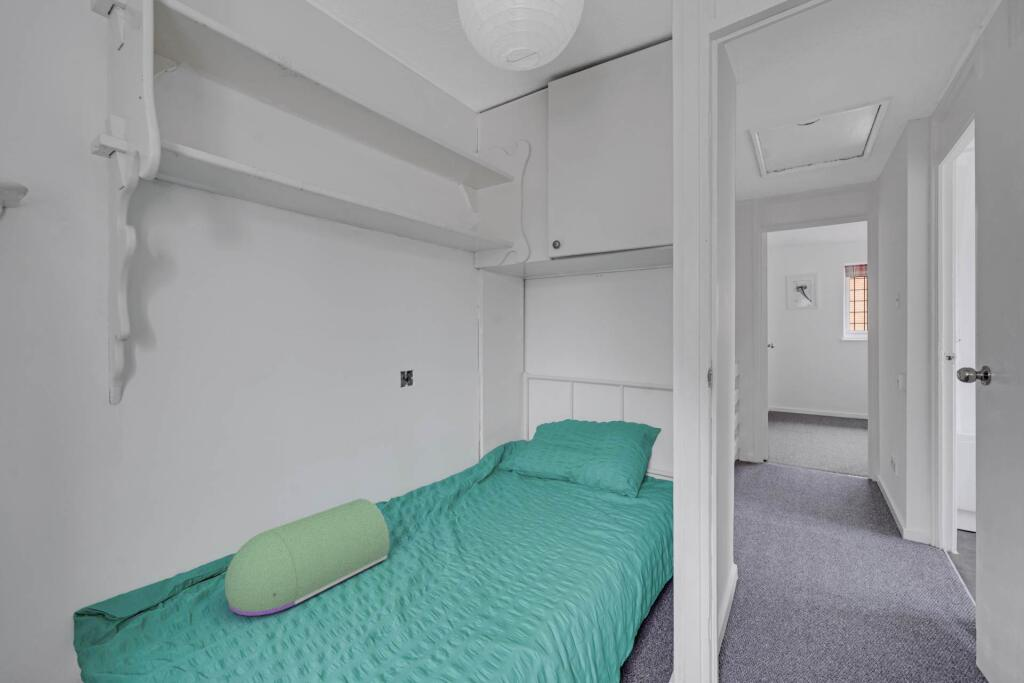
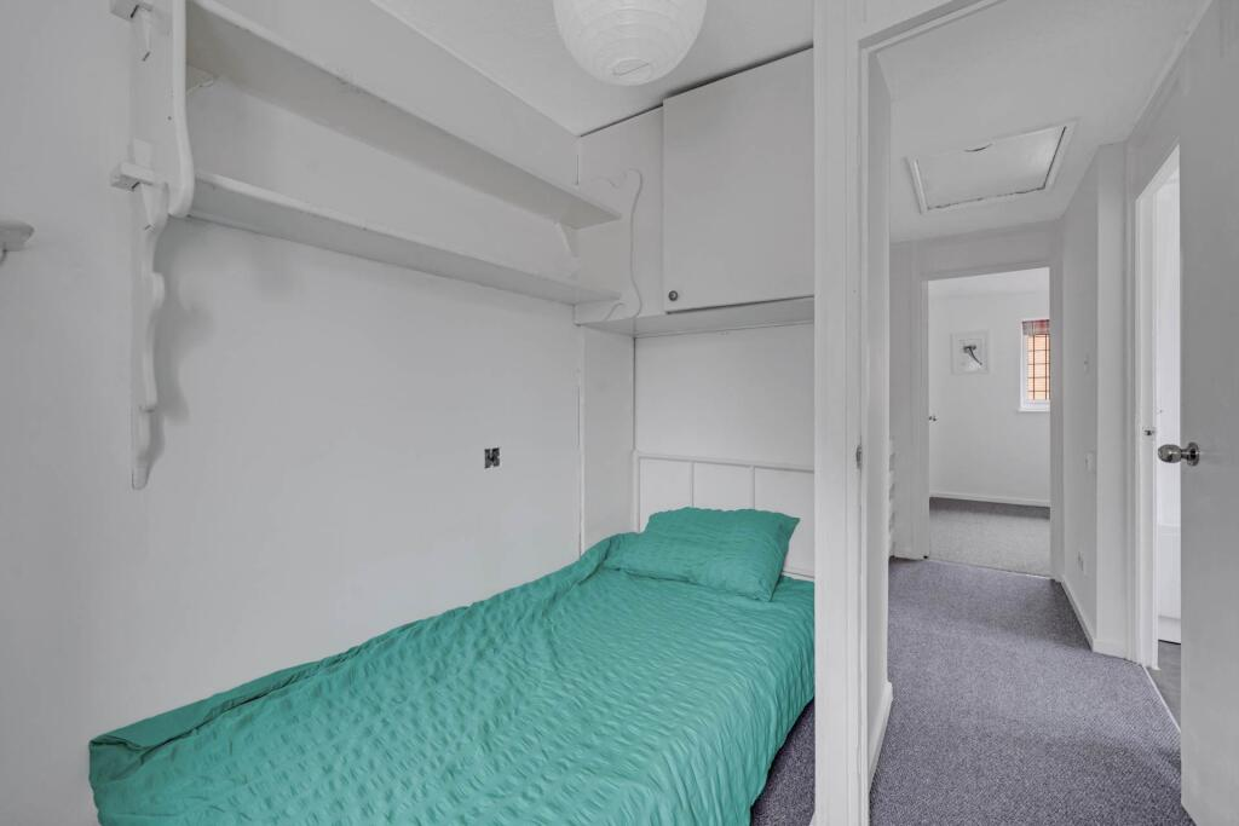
- gas cylinder [224,497,390,617]
